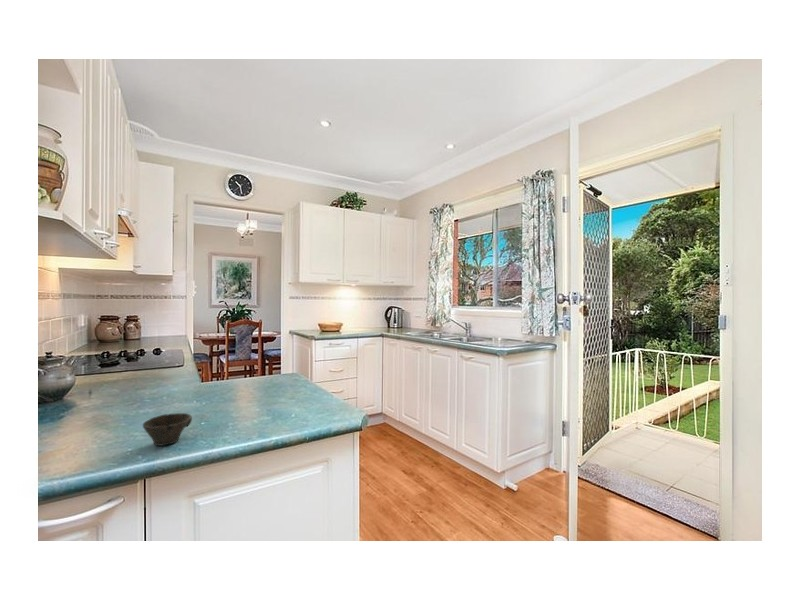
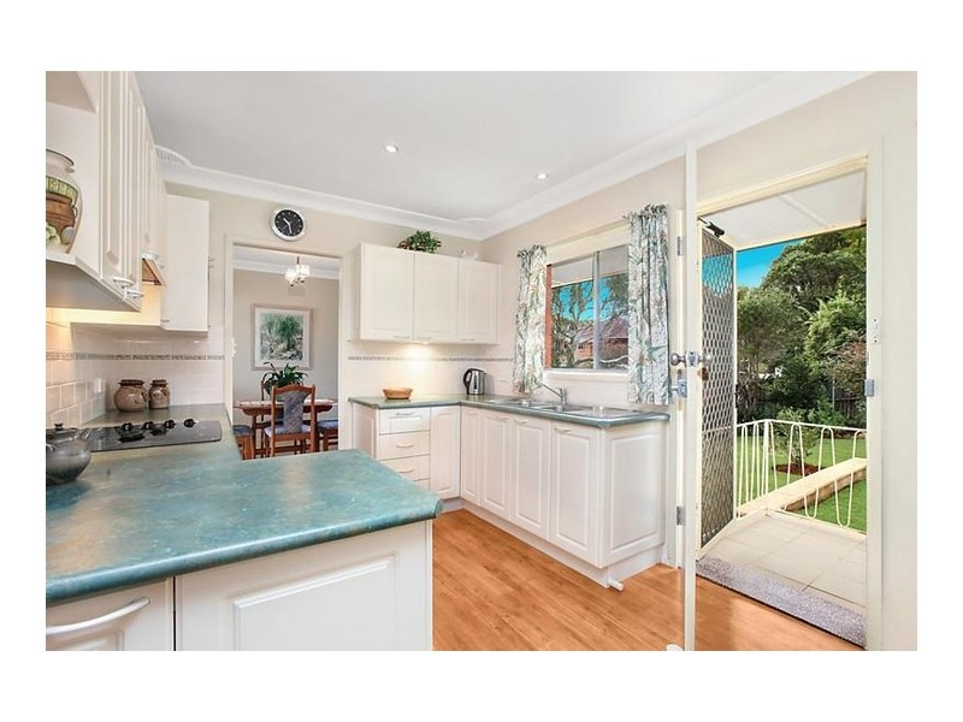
- cup [142,412,193,447]
